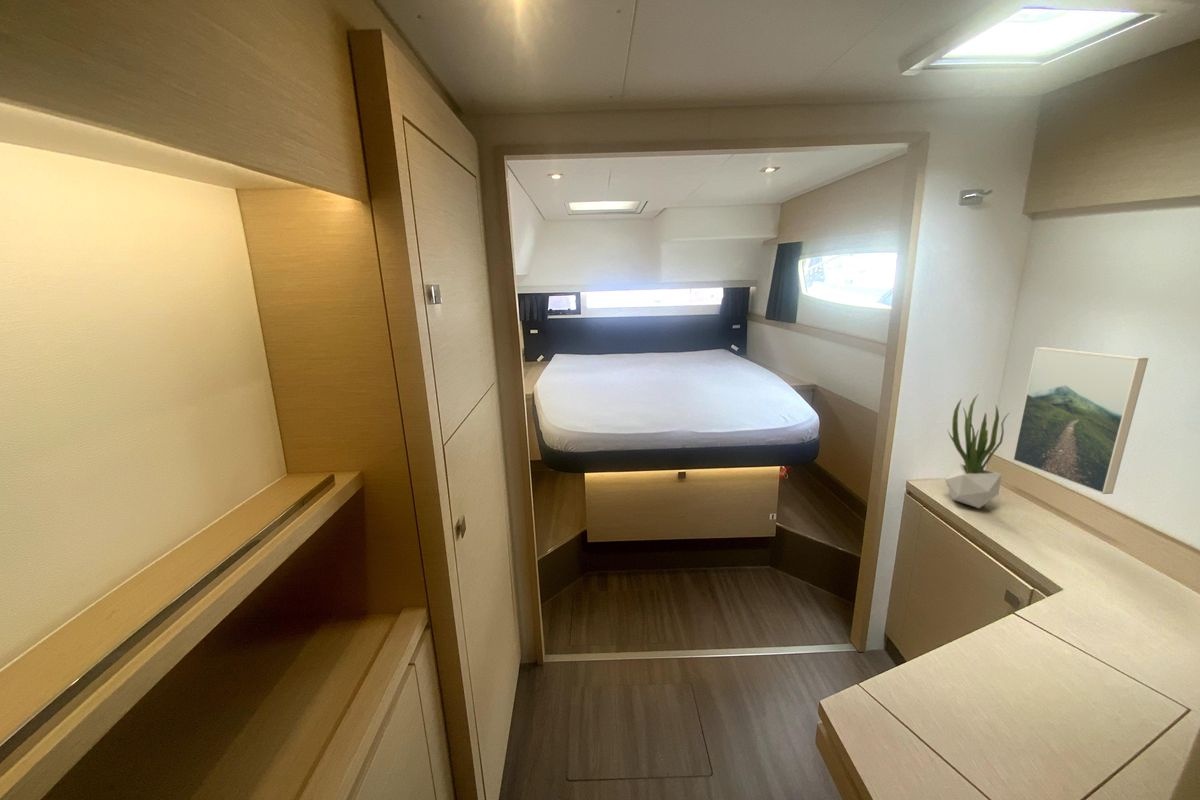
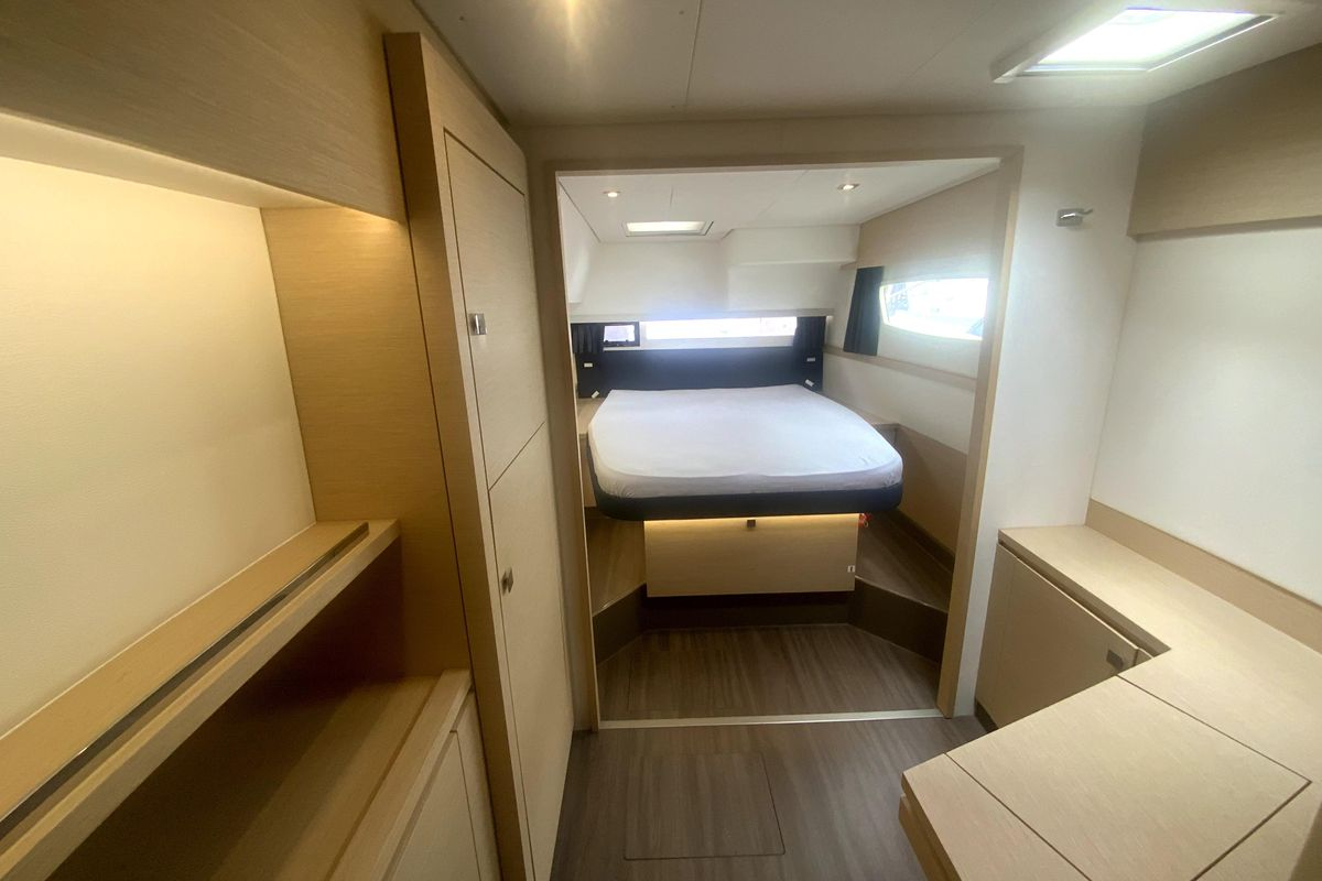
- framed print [1012,346,1149,495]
- potted plant [944,394,1011,509]
